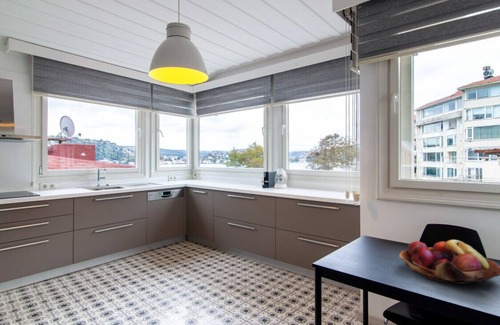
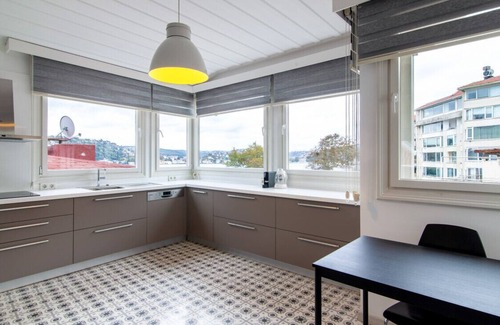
- fruit basket [398,239,500,285]
